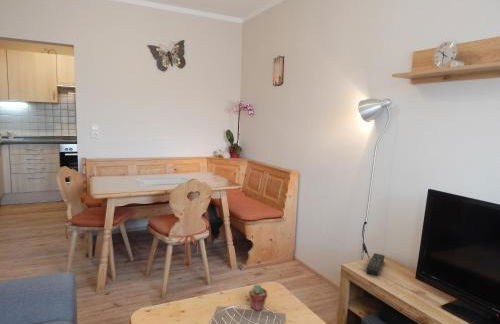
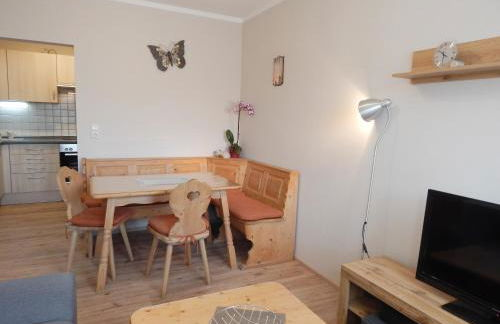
- remote control [365,252,386,276]
- potted succulent [248,284,268,312]
